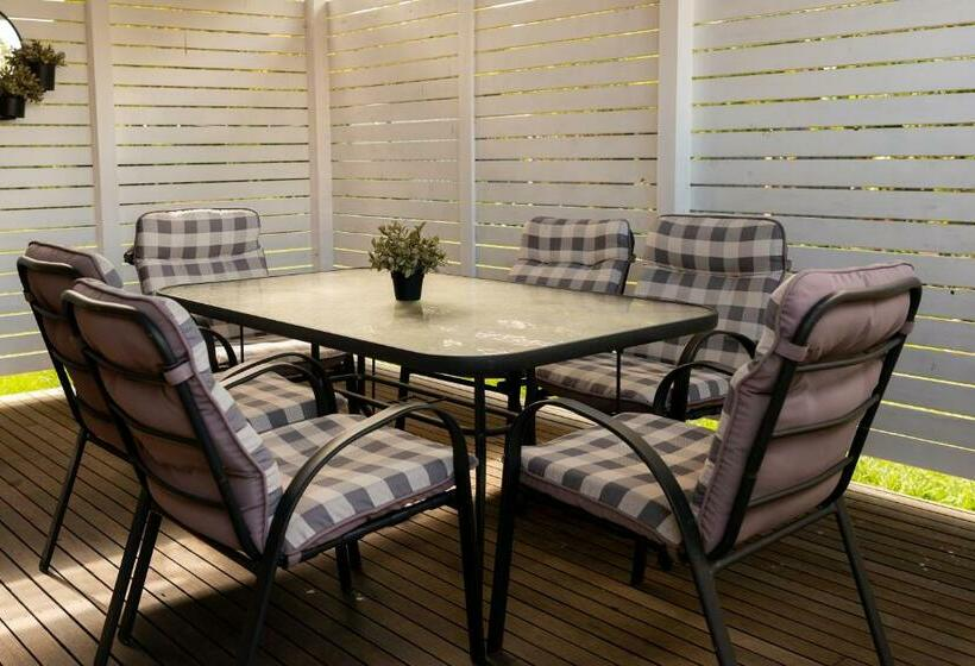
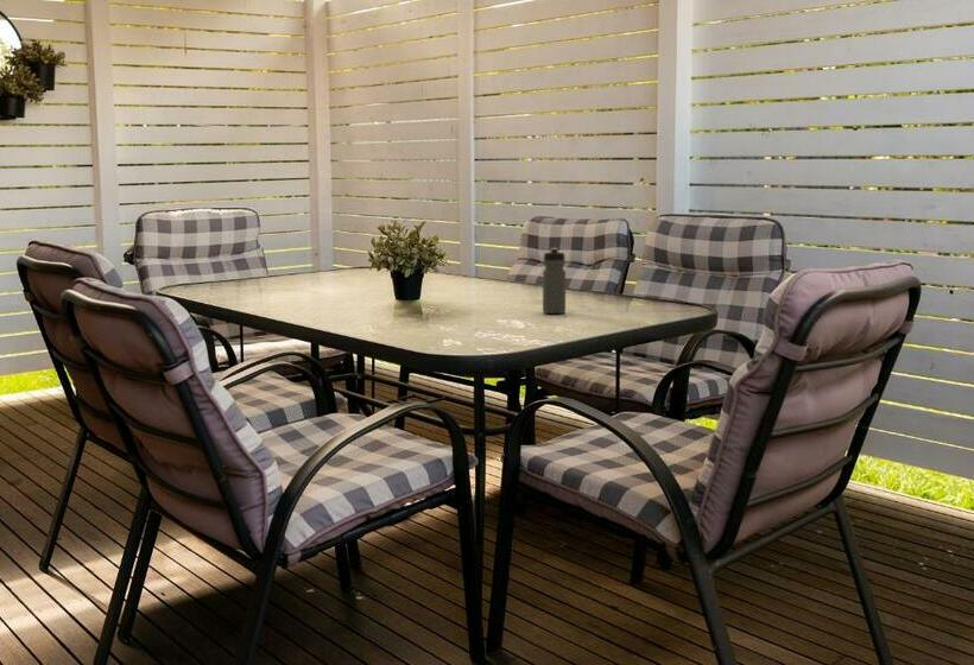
+ water bottle [542,247,567,315]
